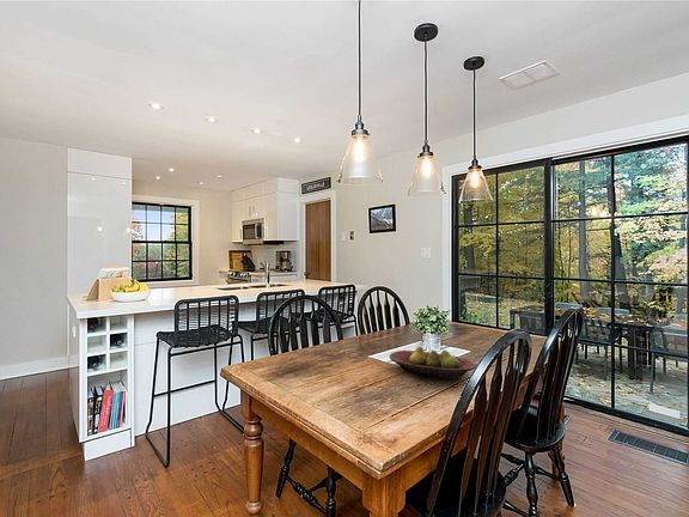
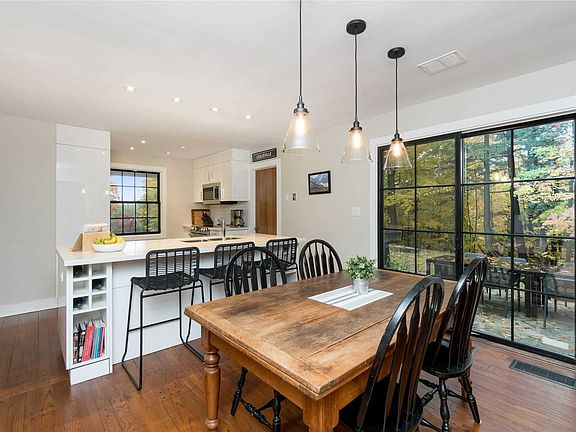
- fruit bowl [389,345,478,381]
